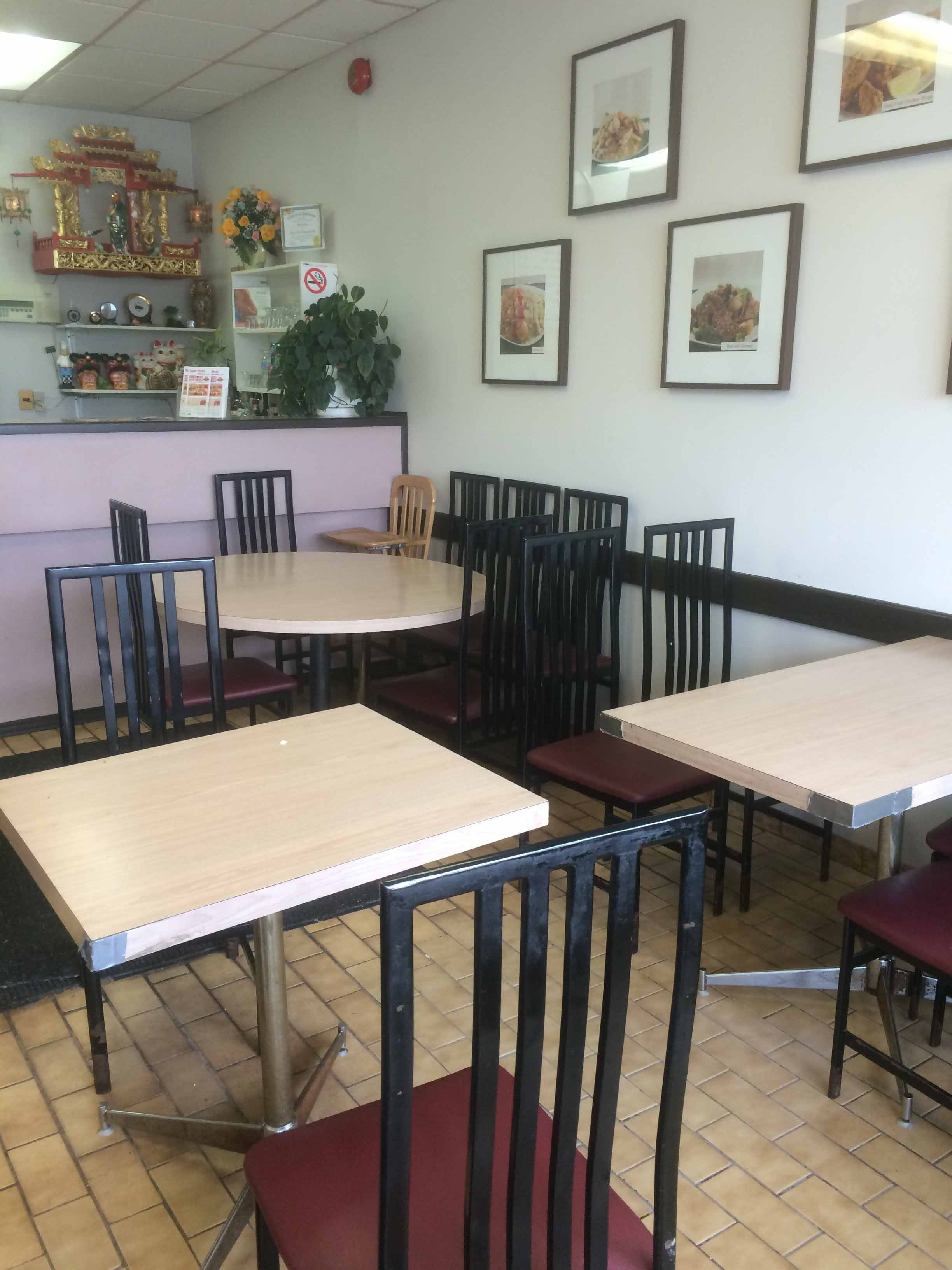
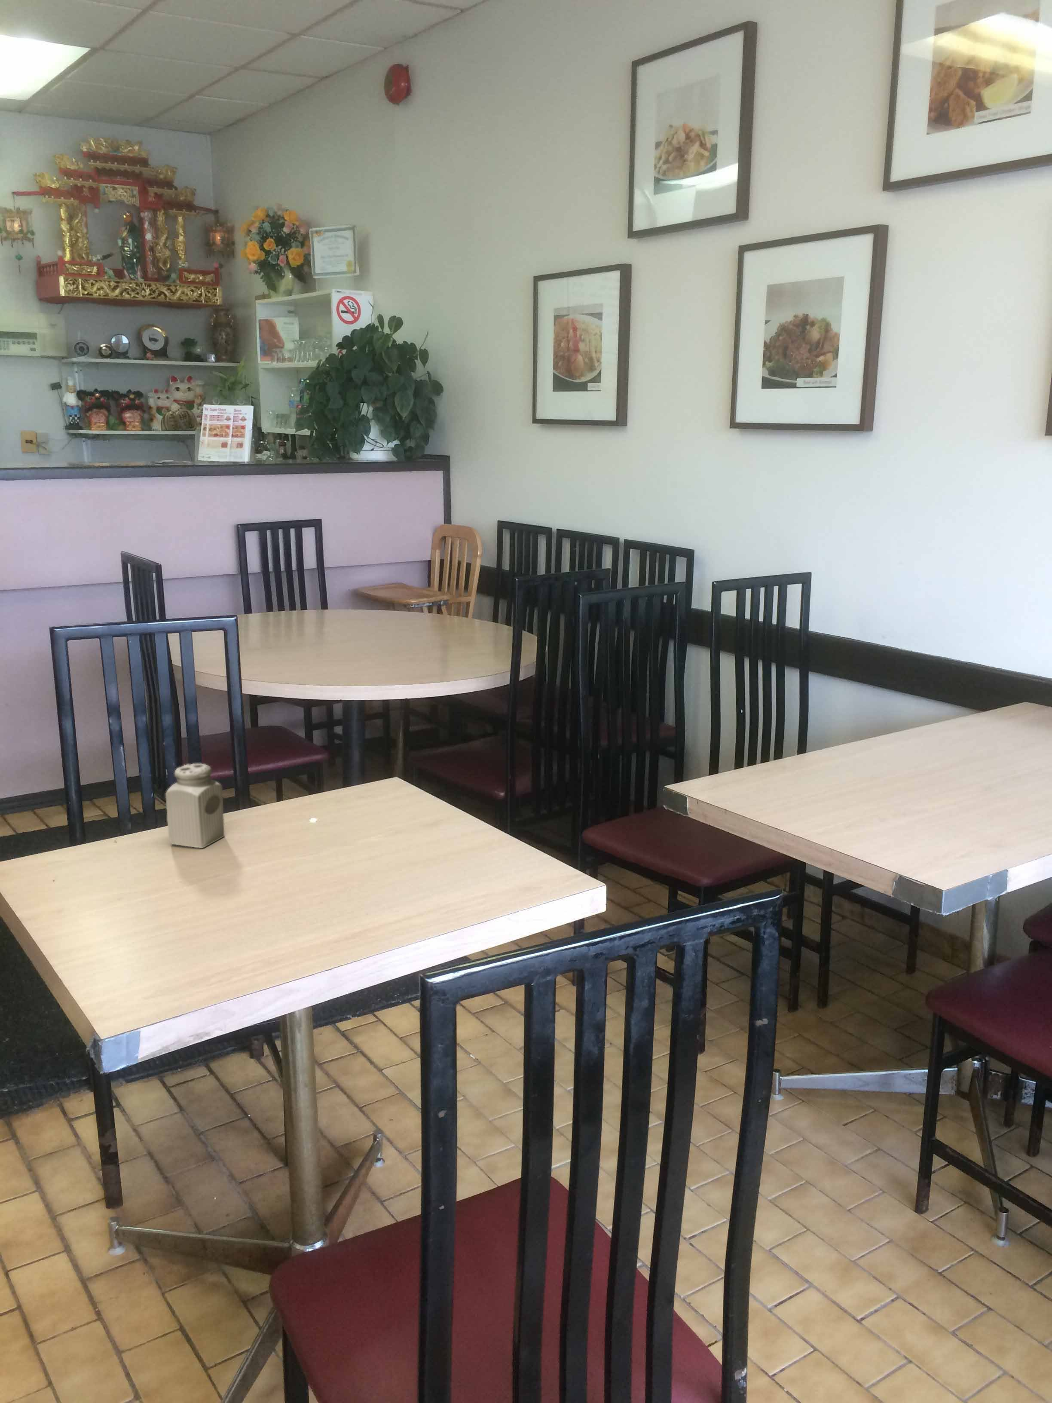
+ salt shaker [165,763,225,848]
